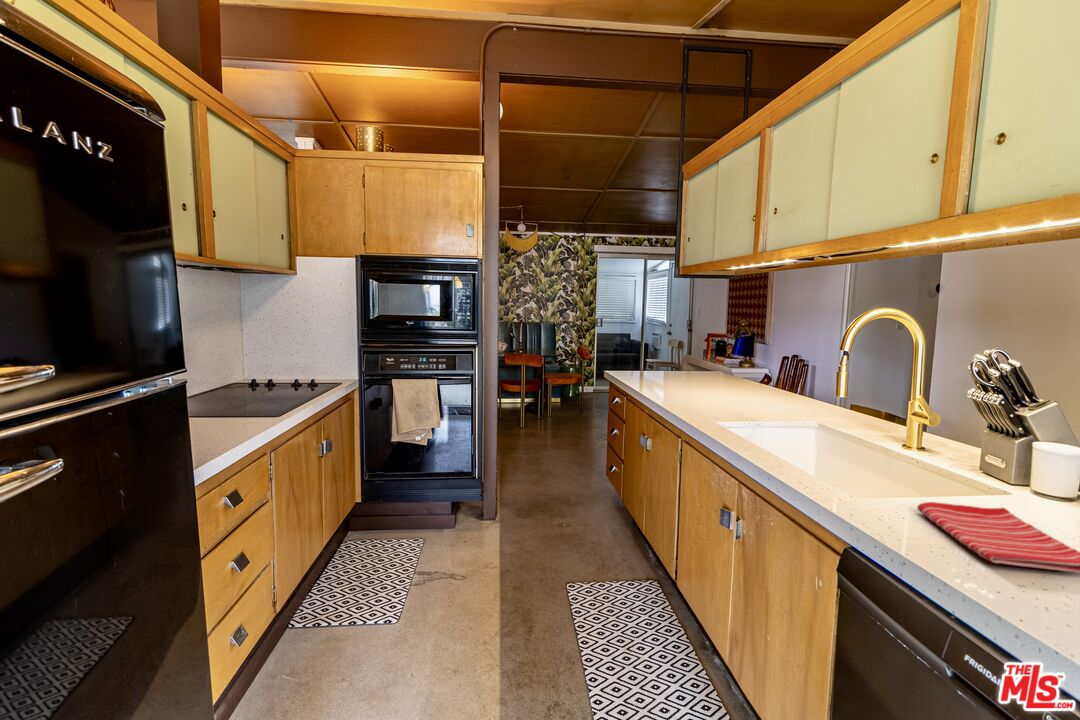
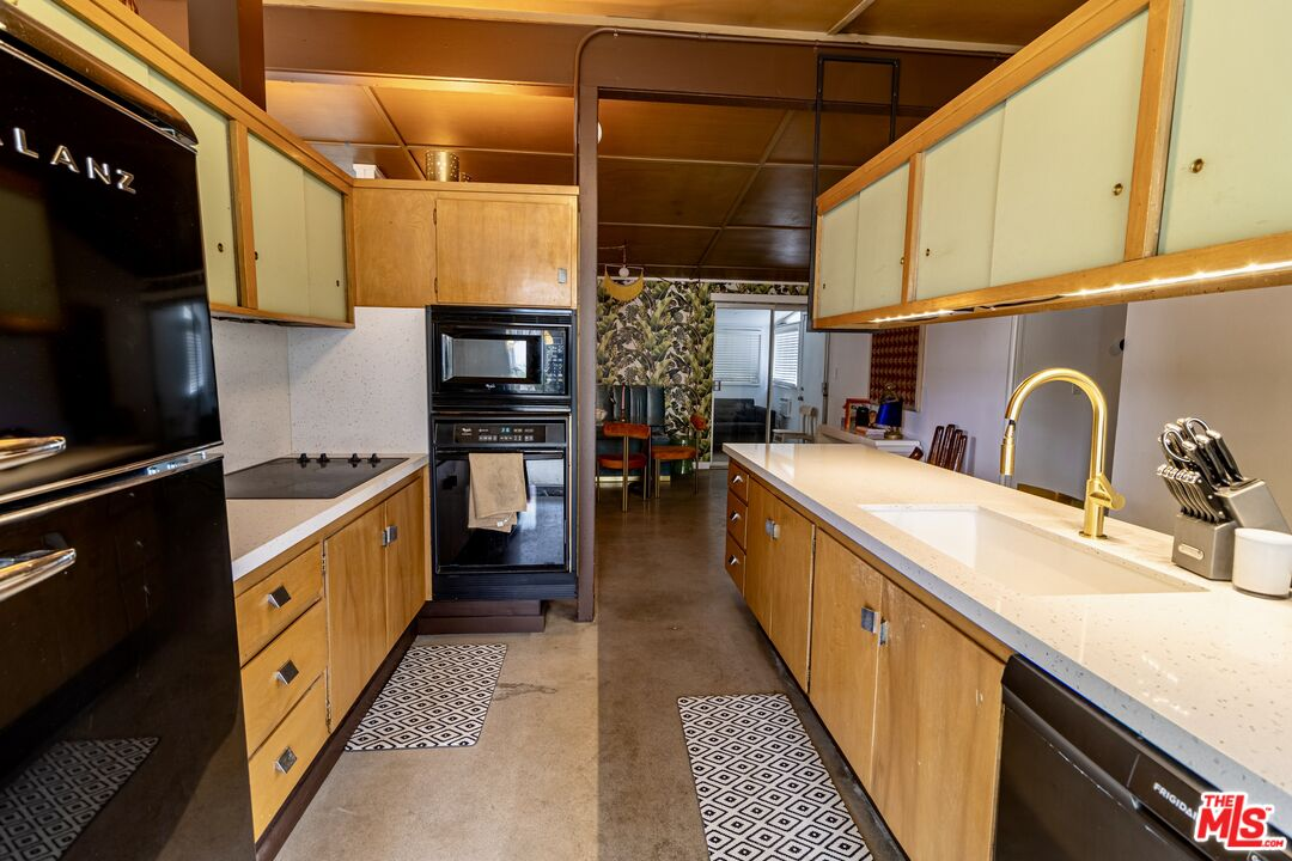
- dish towel [916,501,1080,574]
